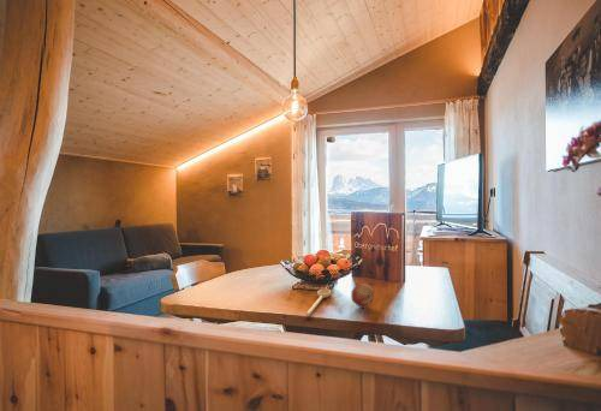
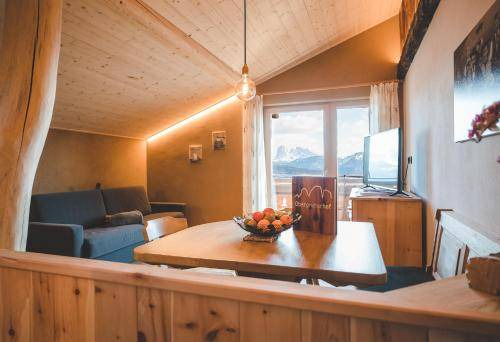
- fruit [350,282,375,309]
- spoon [305,288,332,317]
